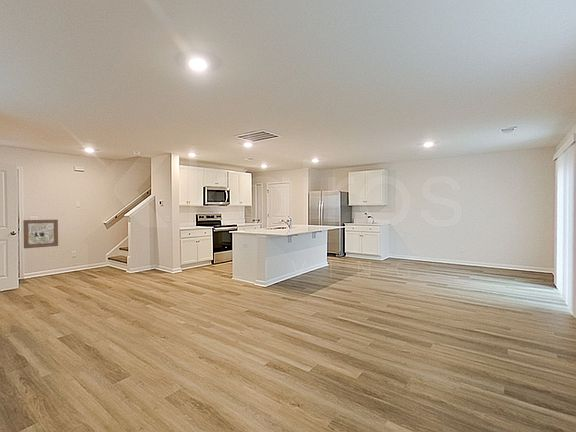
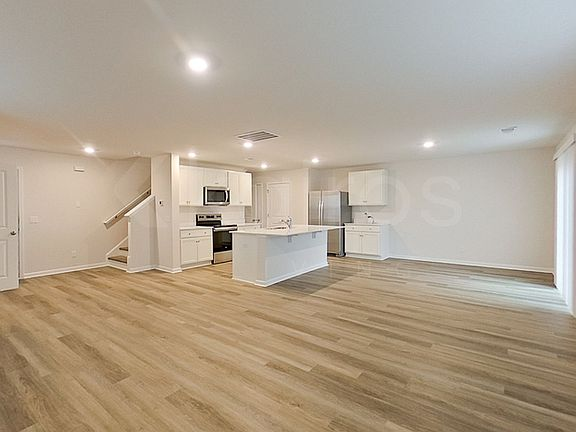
- wall art [22,219,59,249]
